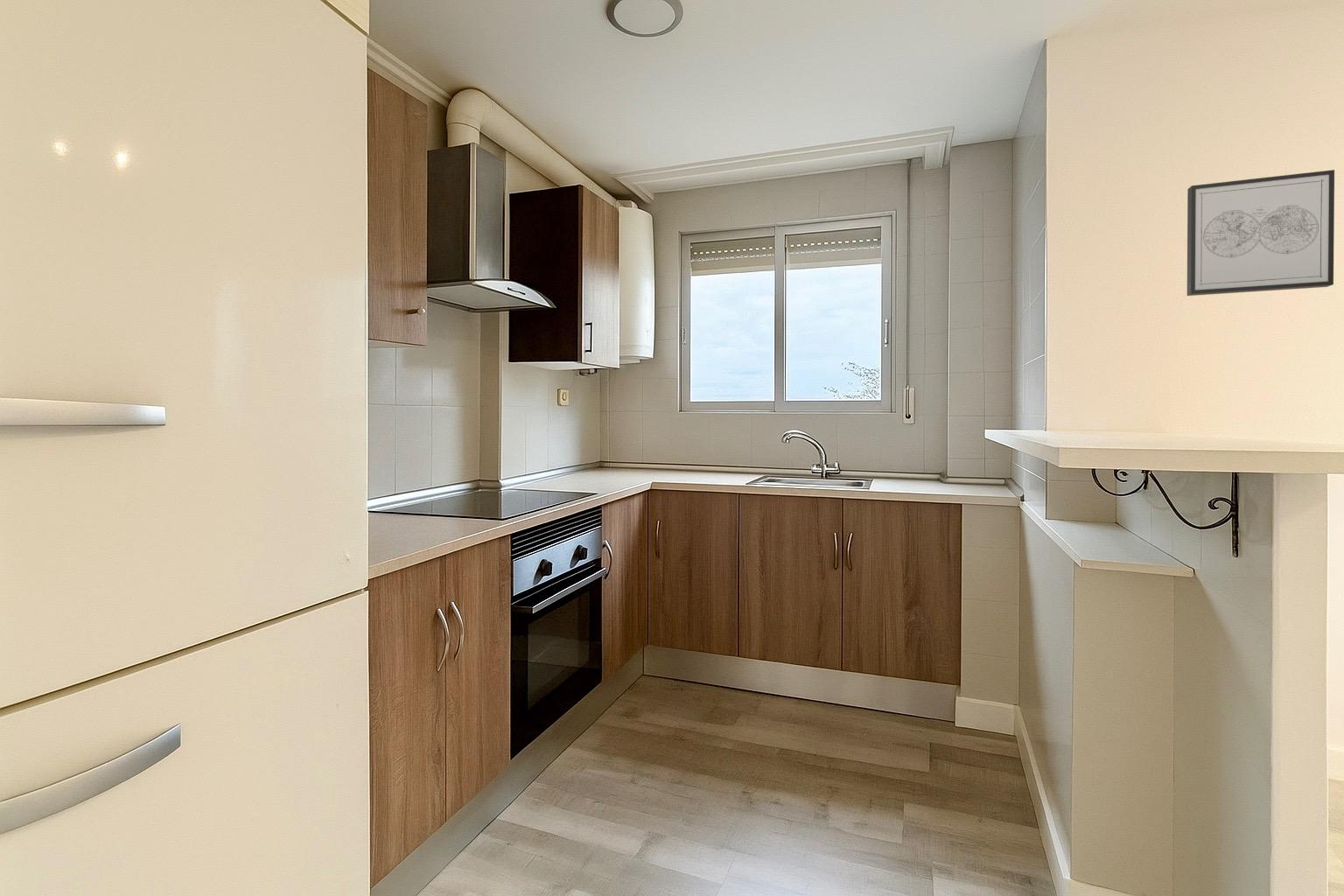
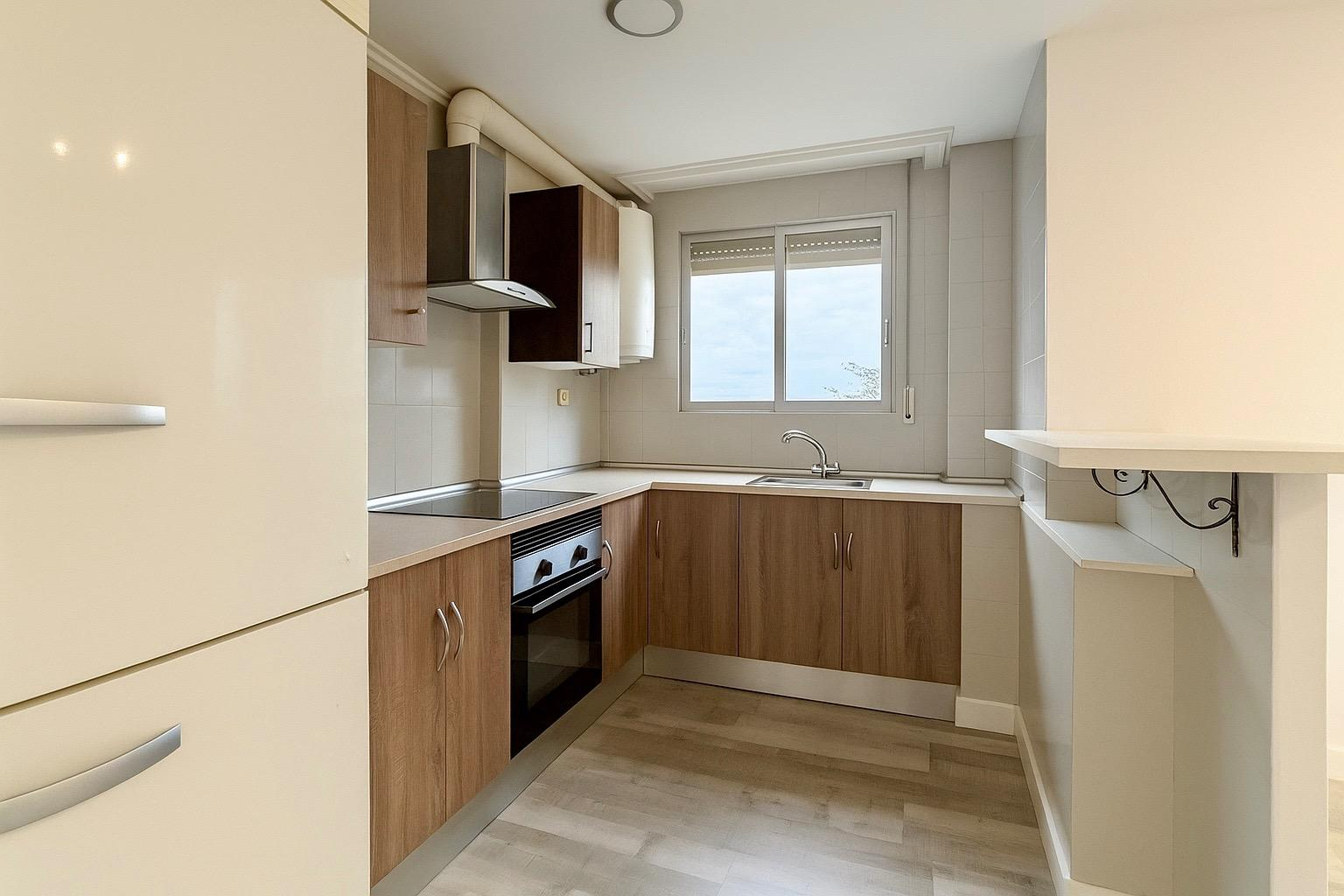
- wall art [1187,169,1335,297]
